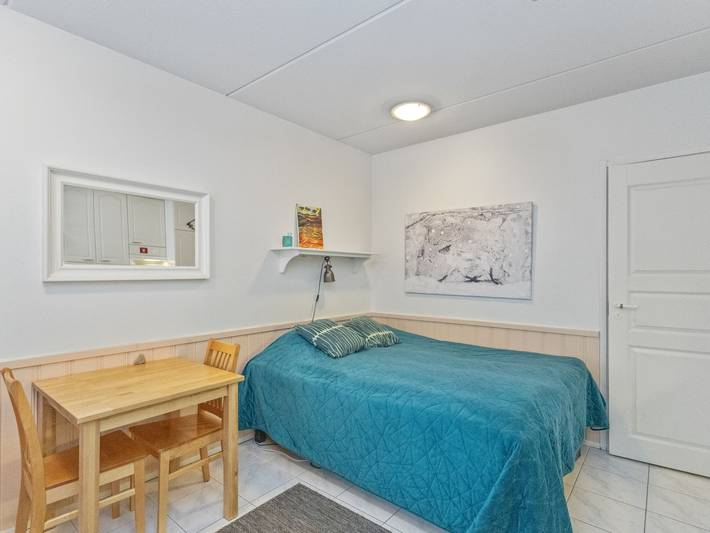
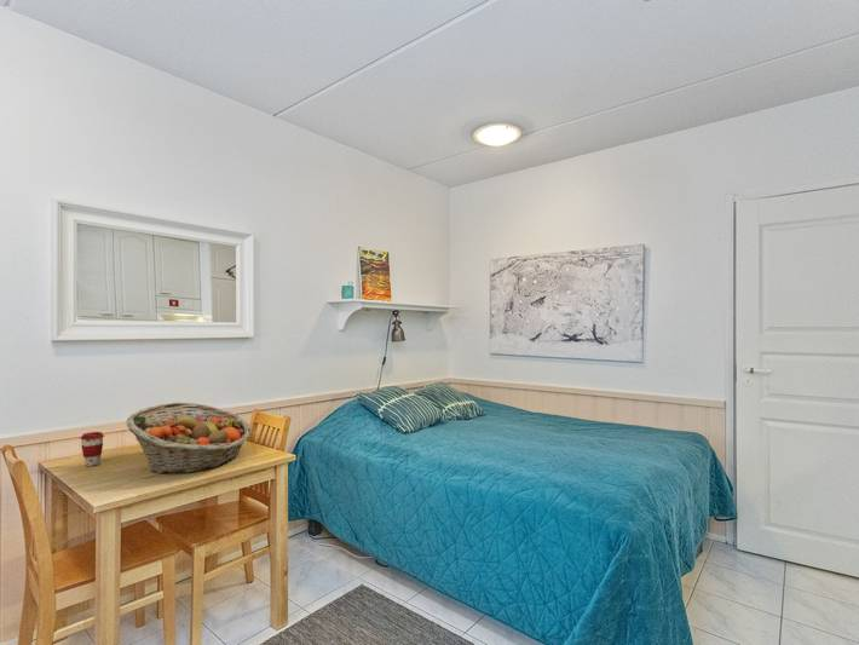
+ fruit basket [126,402,252,476]
+ coffee cup [80,431,105,467]
